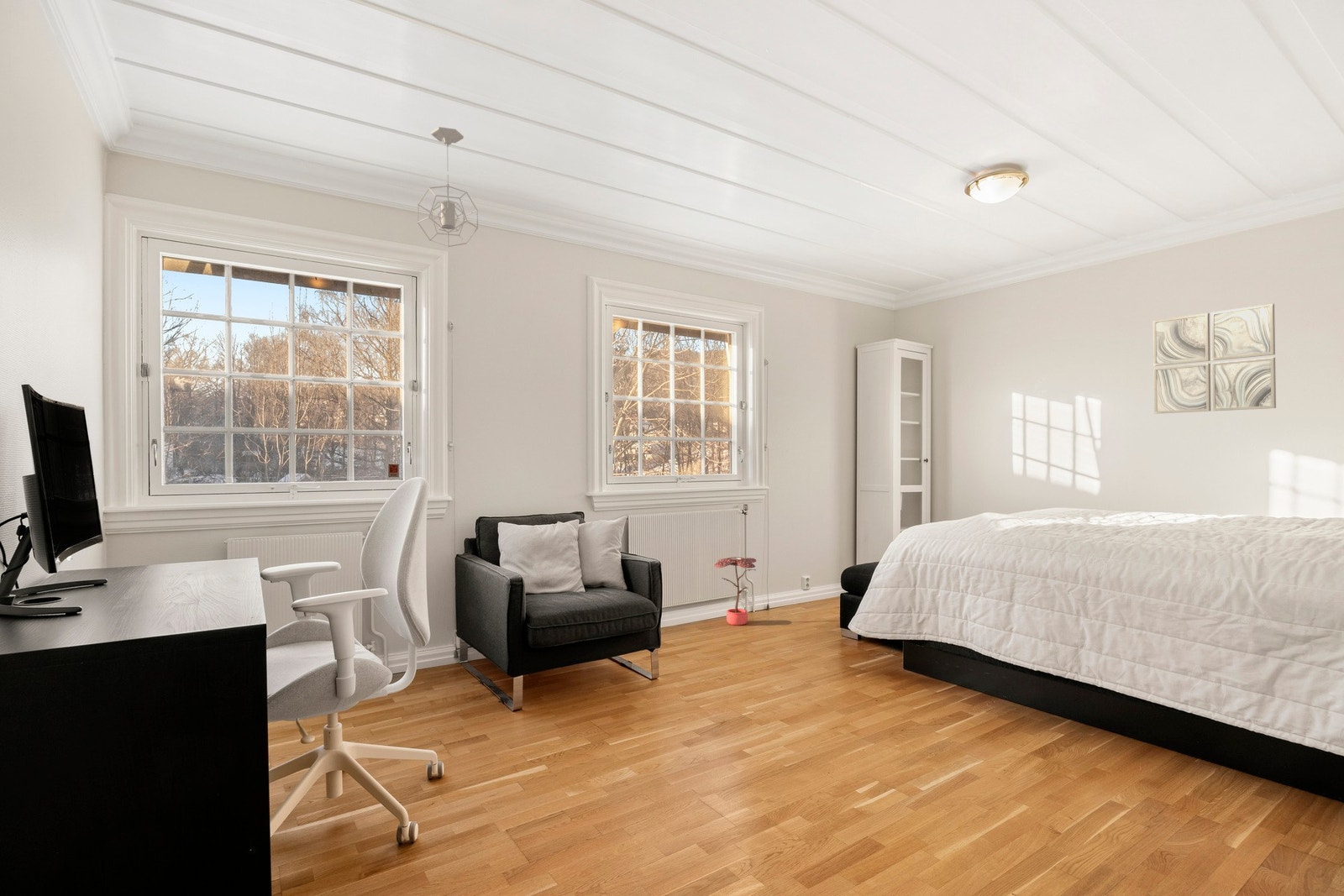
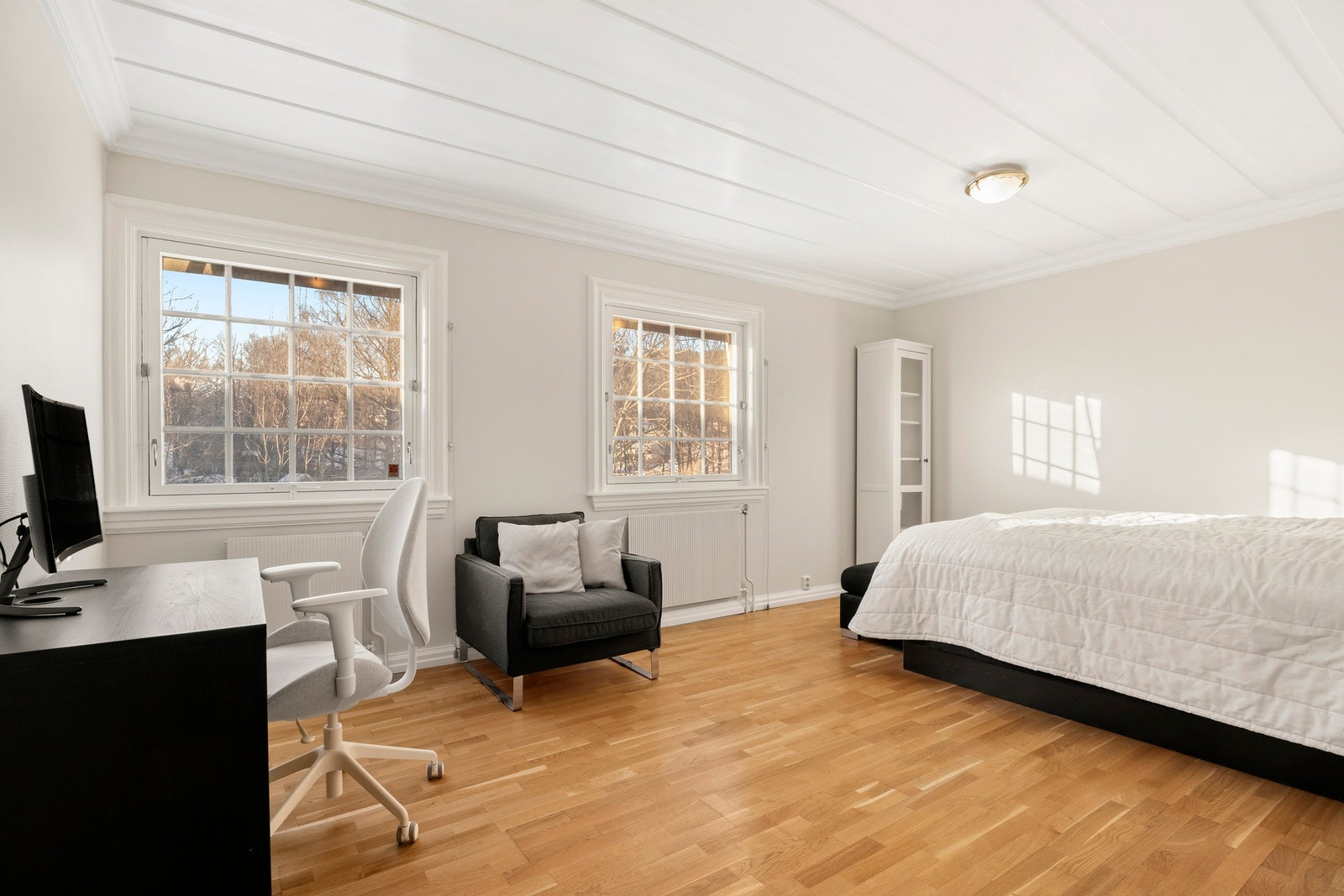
- potted plant [714,557,757,626]
- pendant light [417,126,479,248]
- wall art [1152,303,1277,415]
